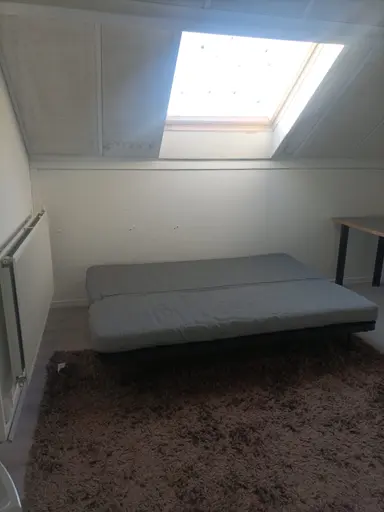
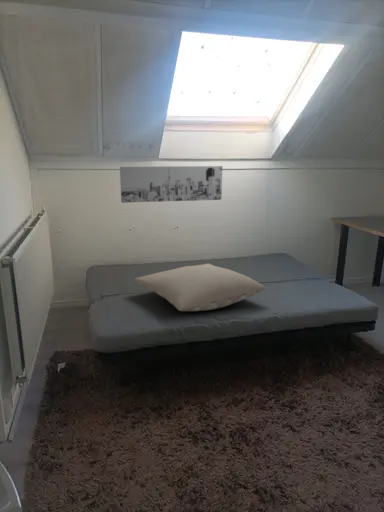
+ wall art [119,165,223,204]
+ pillow [133,263,266,312]
